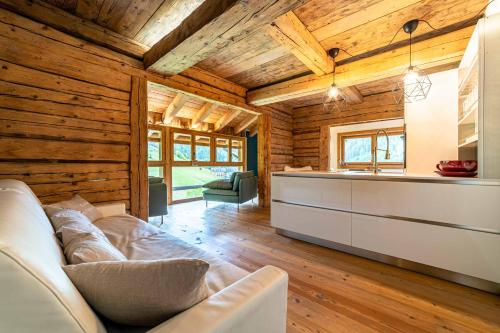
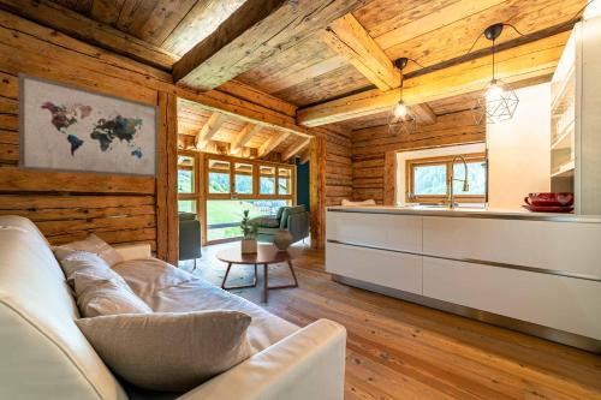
+ potted plant [239,209,263,253]
+ coffee table [215,243,303,304]
+ wall art [17,71,160,179]
+ ceramic pot [272,227,293,251]
